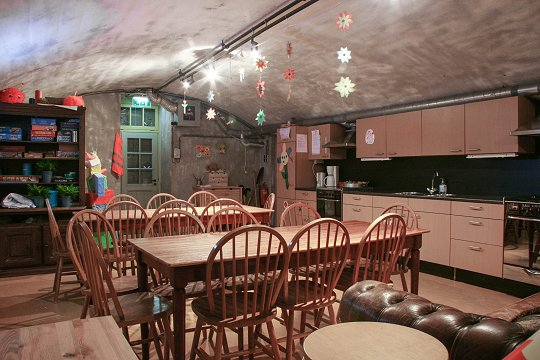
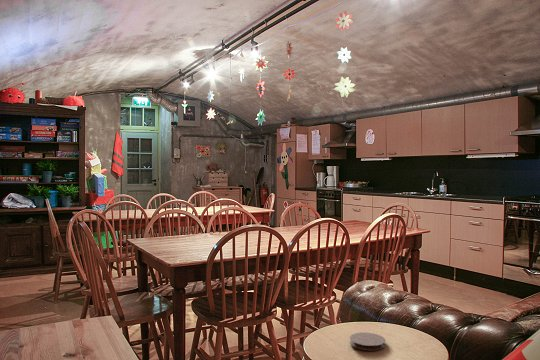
+ coaster [349,332,386,352]
